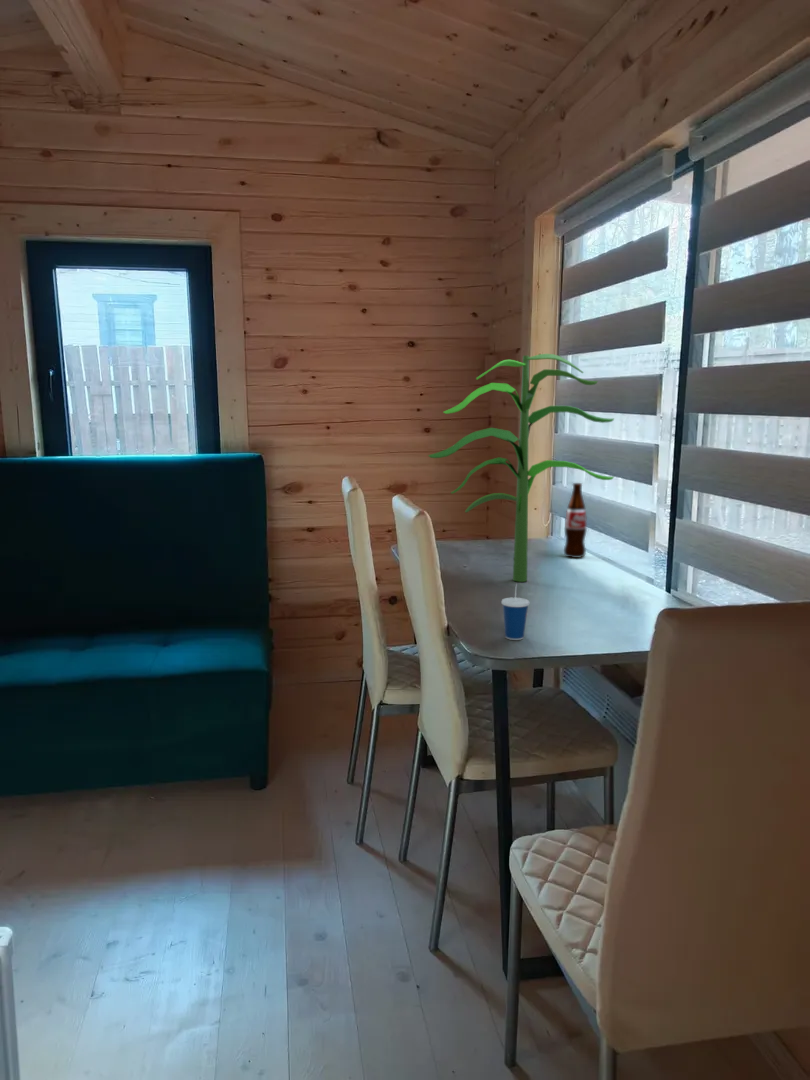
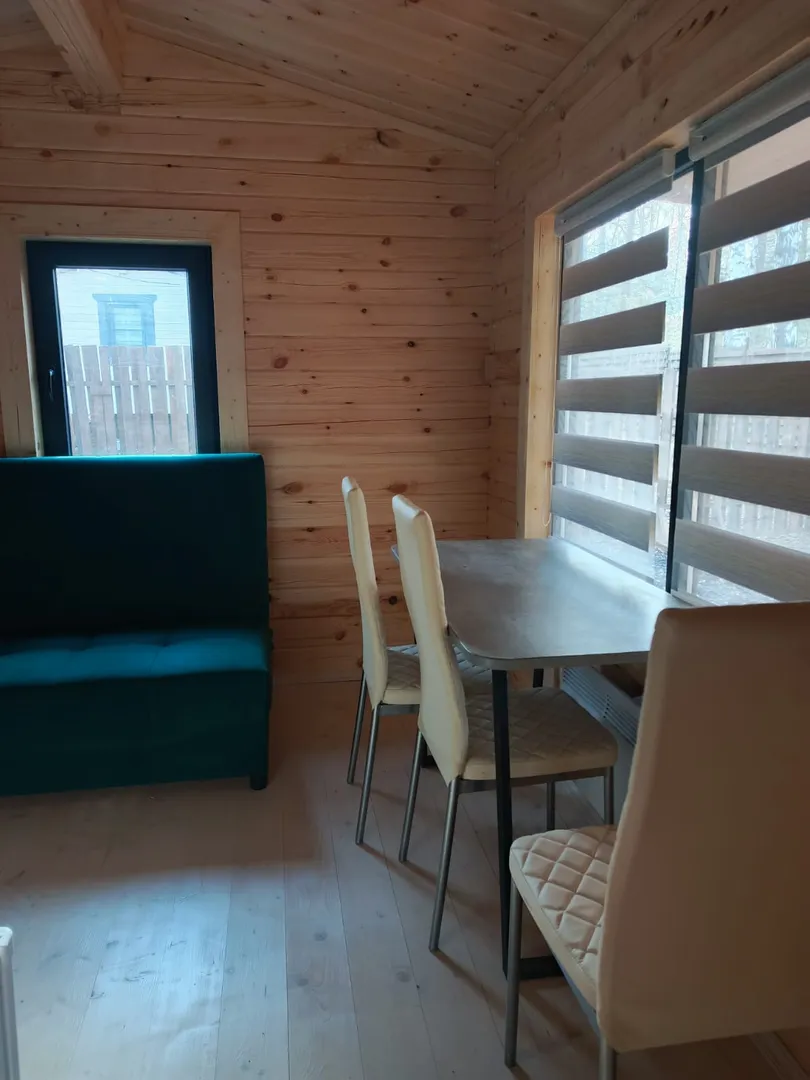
- cup [500,582,530,641]
- bottle [563,482,588,559]
- plant [427,353,615,583]
